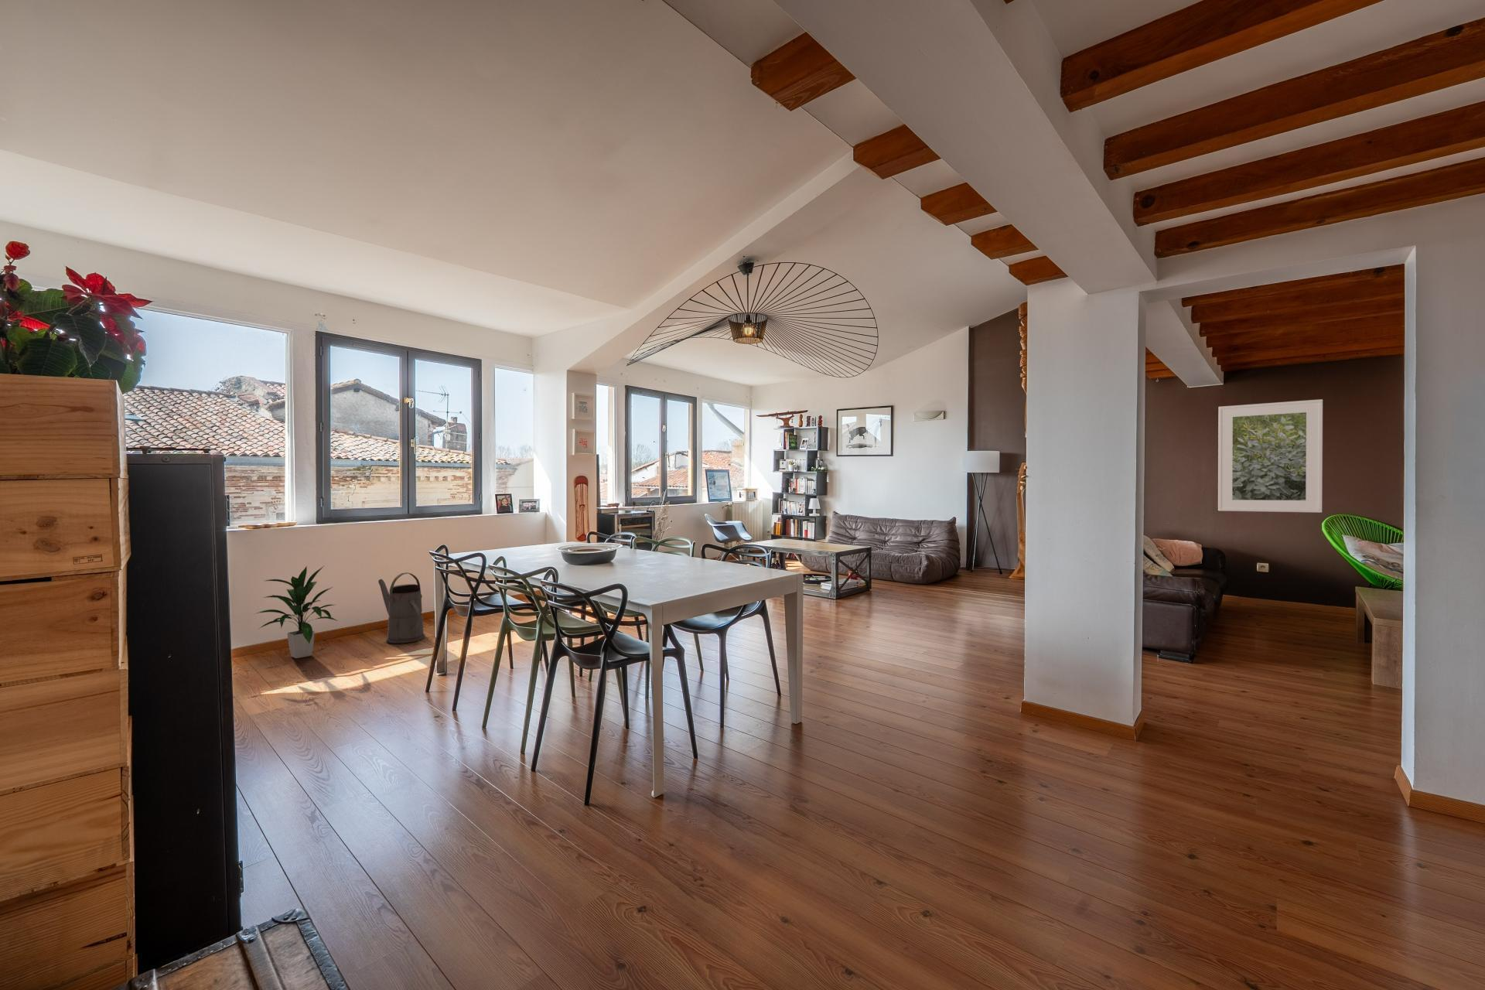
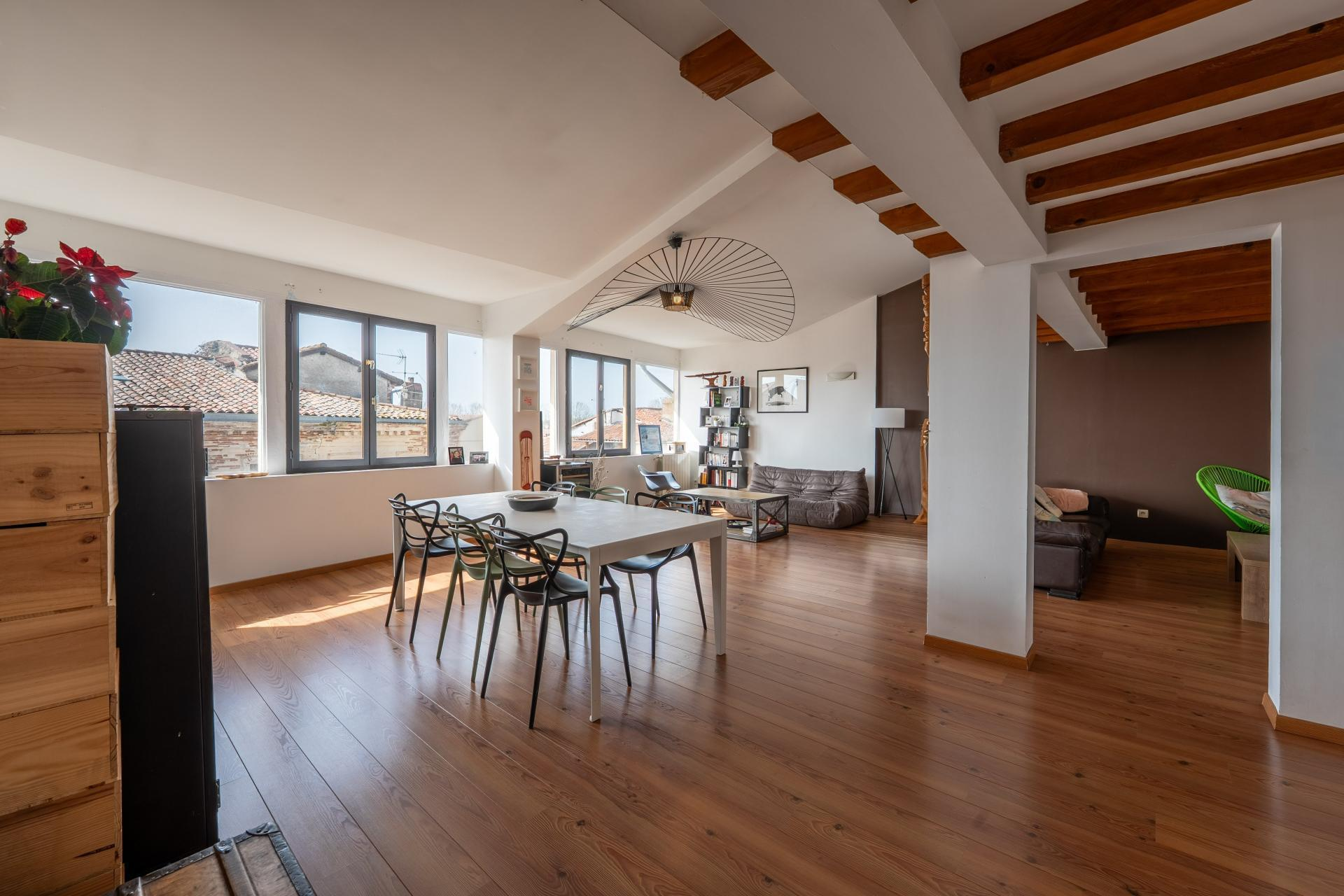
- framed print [1218,398,1324,514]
- indoor plant [254,566,339,659]
- watering can [378,571,426,644]
